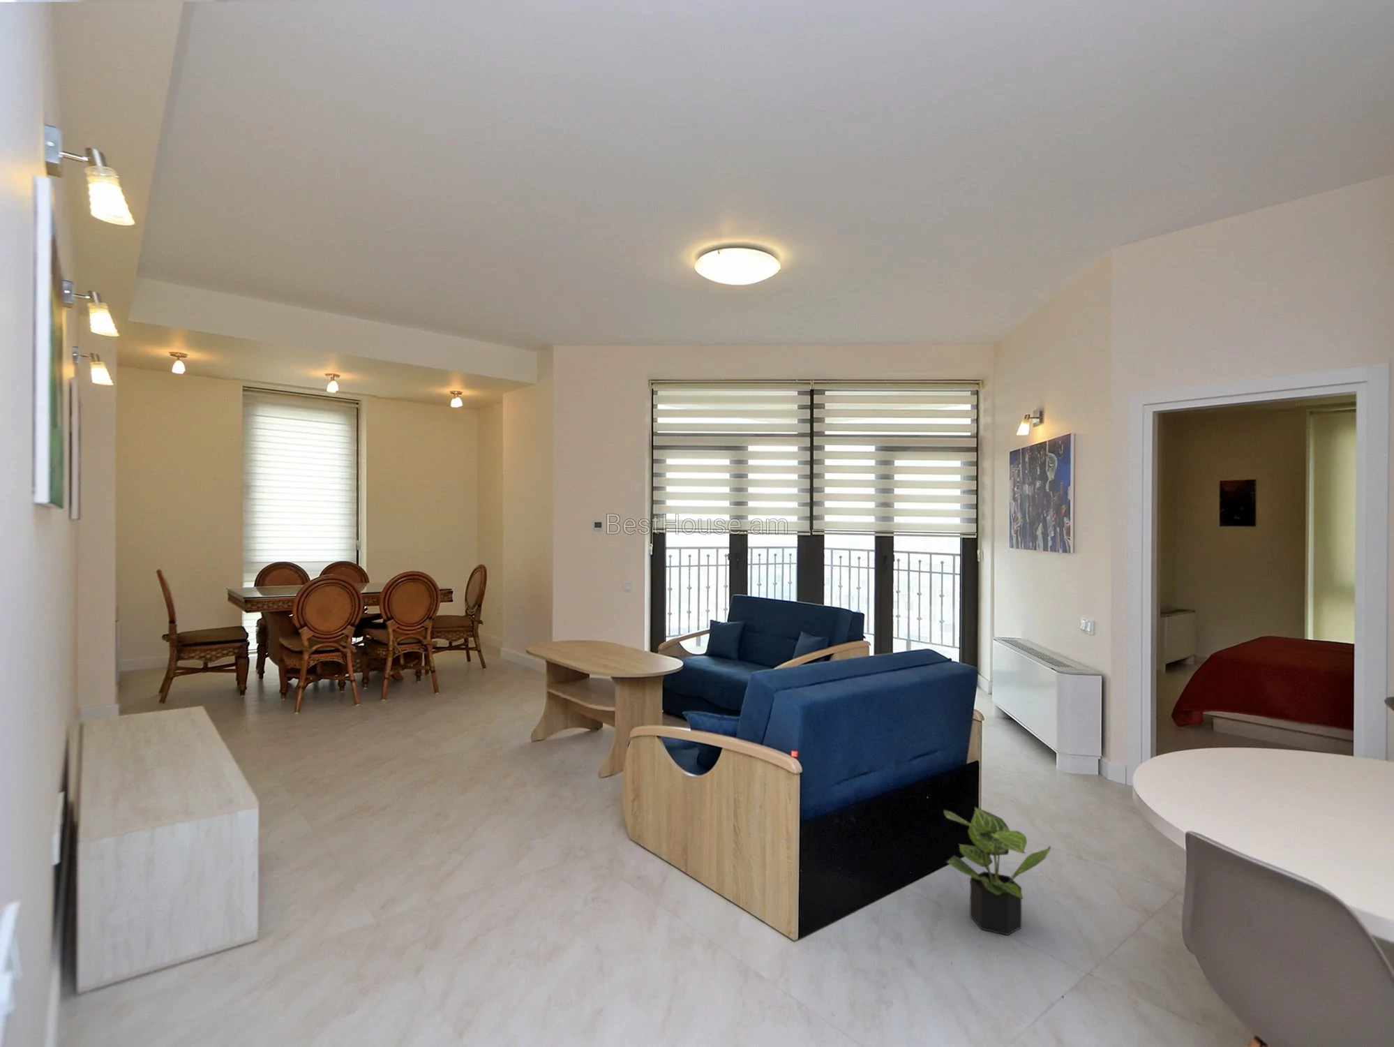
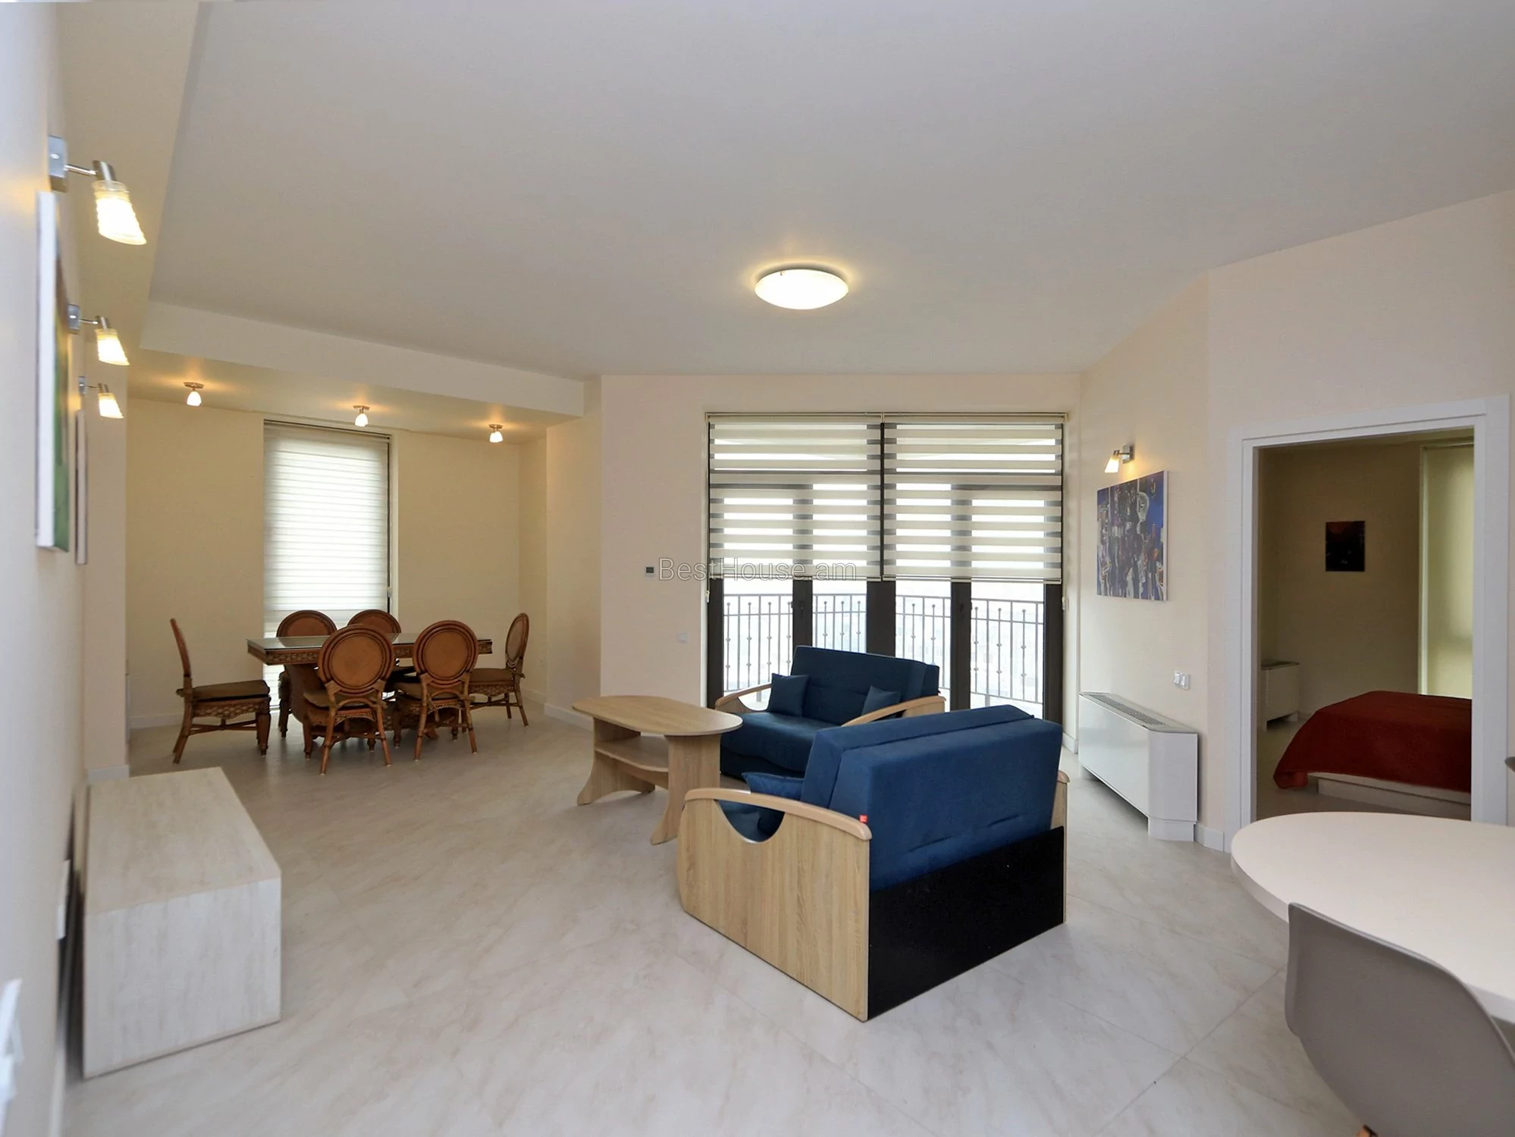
- potted plant [942,805,1051,936]
